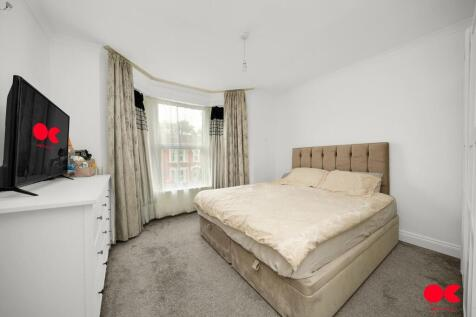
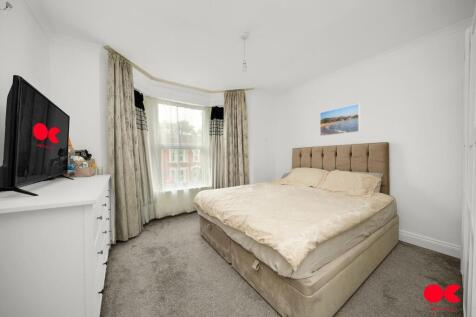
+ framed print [319,103,361,137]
